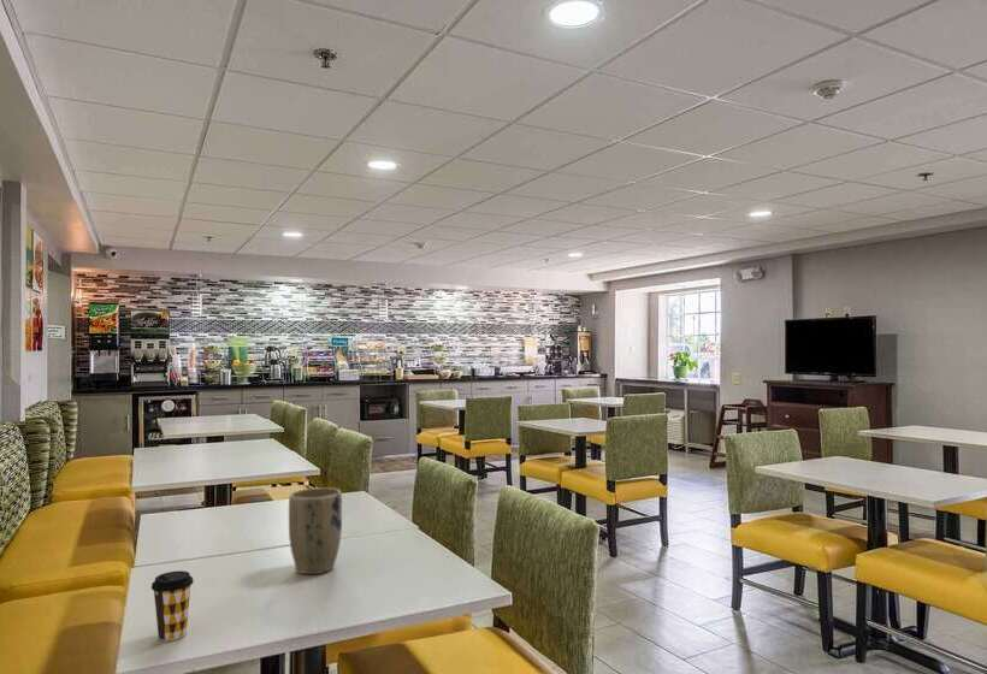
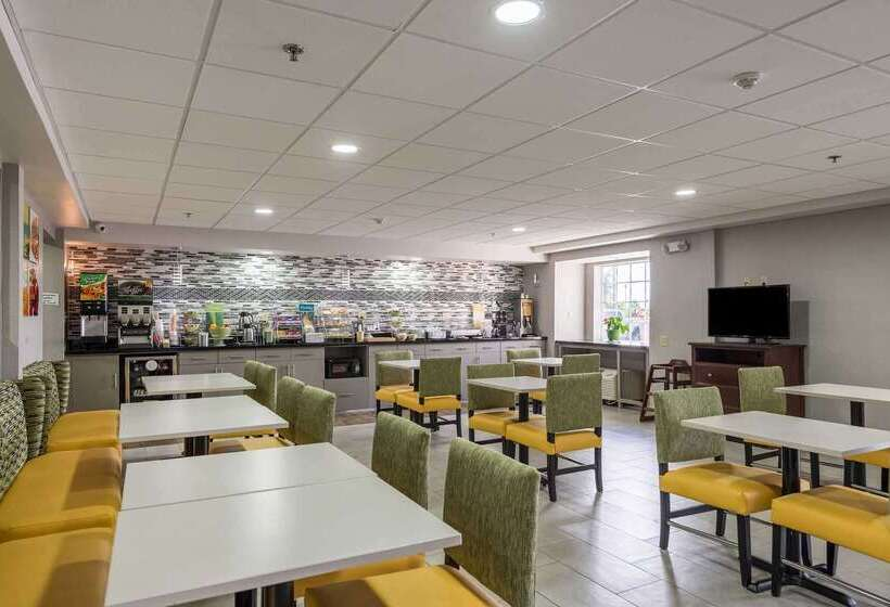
- coffee cup [150,569,195,643]
- plant pot [288,486,343,575]
